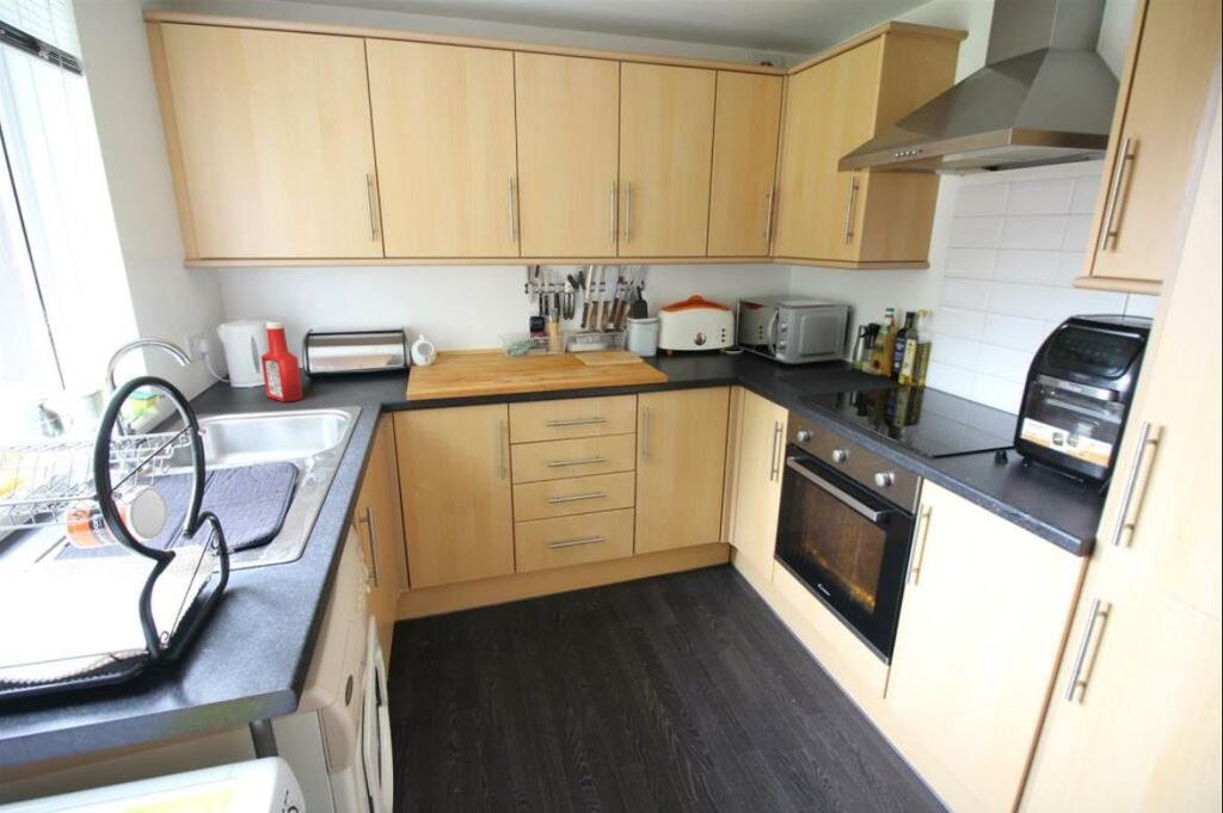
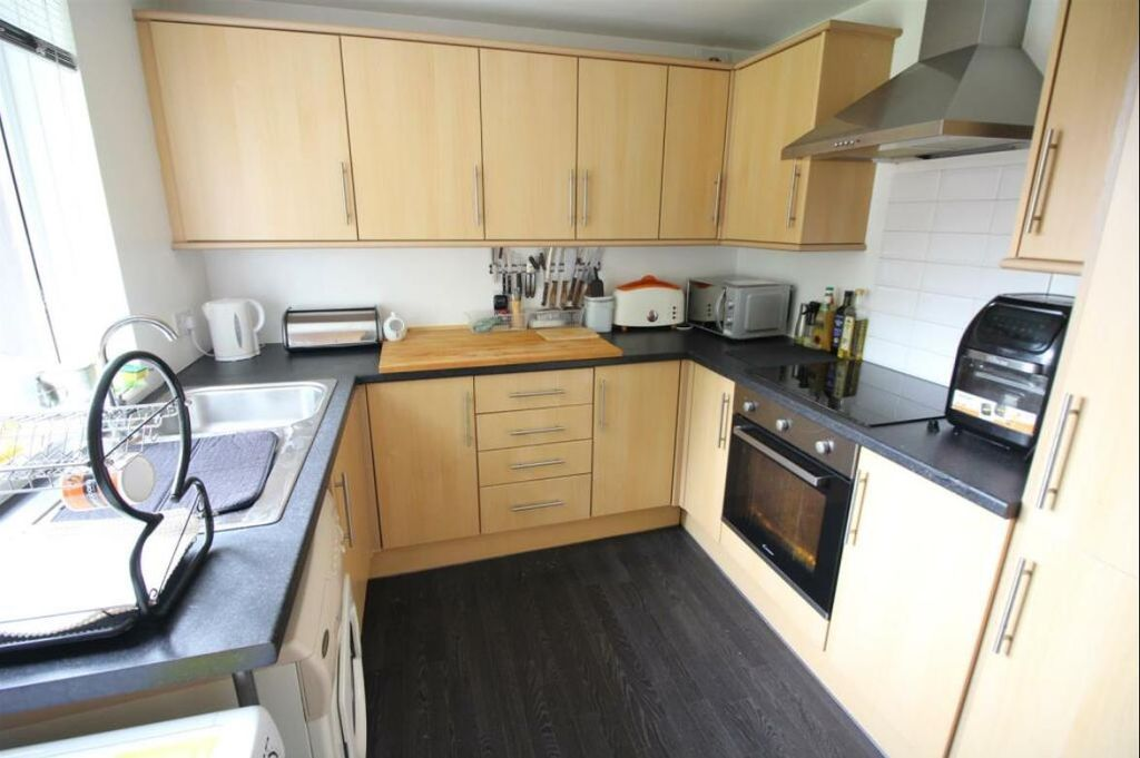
- soap bottle [260,321,303,402]
